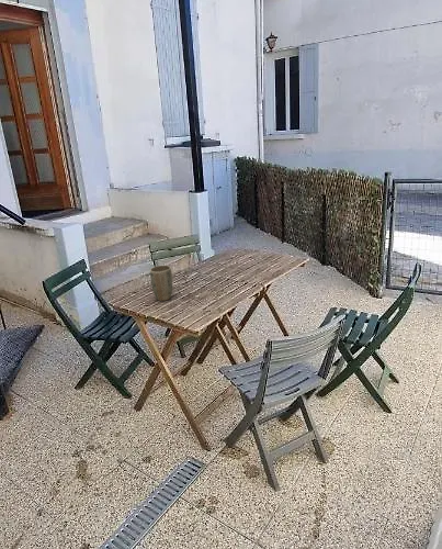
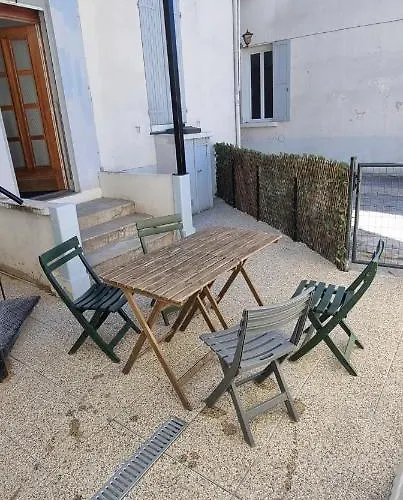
- plant pot [149,265,173,302]
